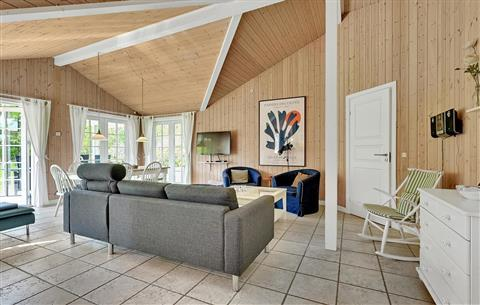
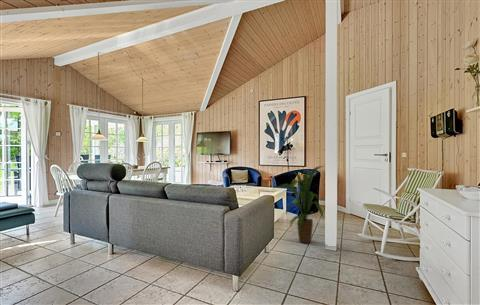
+ house plant [273,165,325,244]
